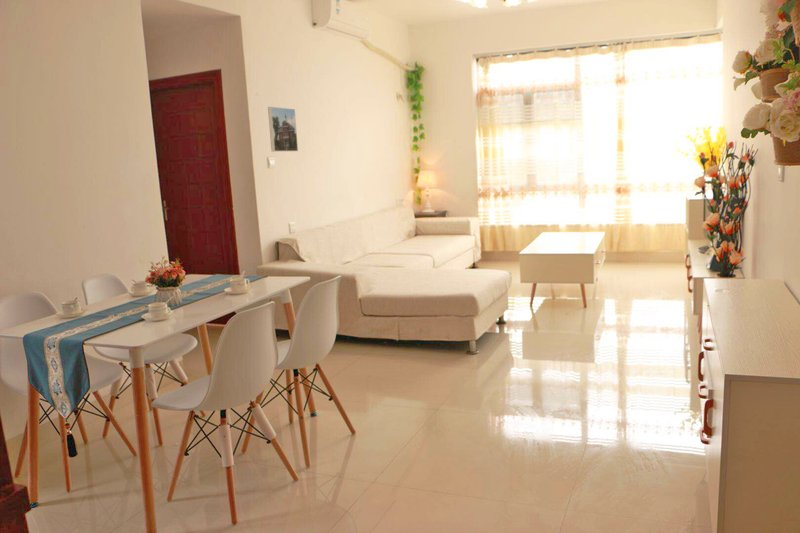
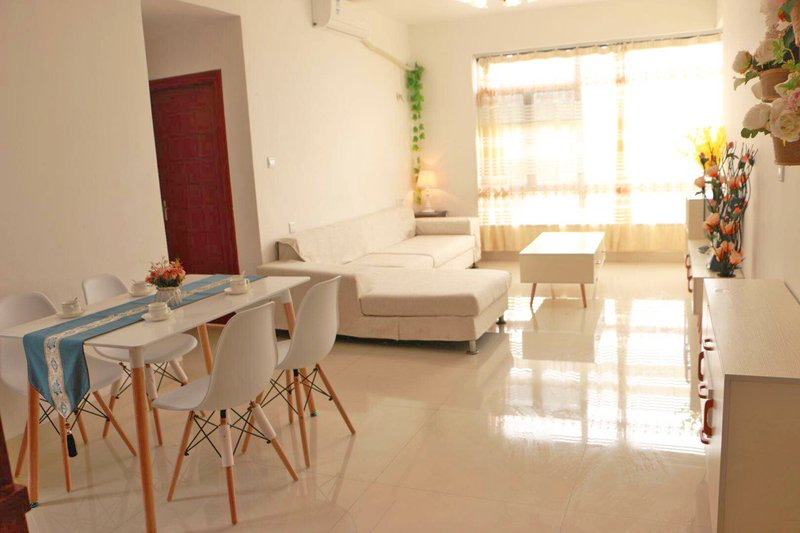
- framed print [267,106,299,153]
